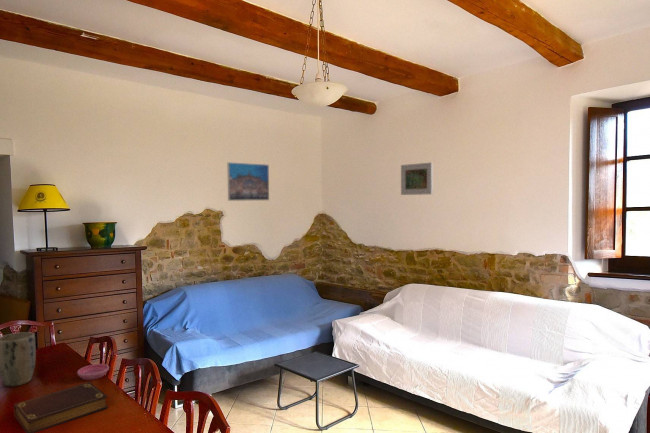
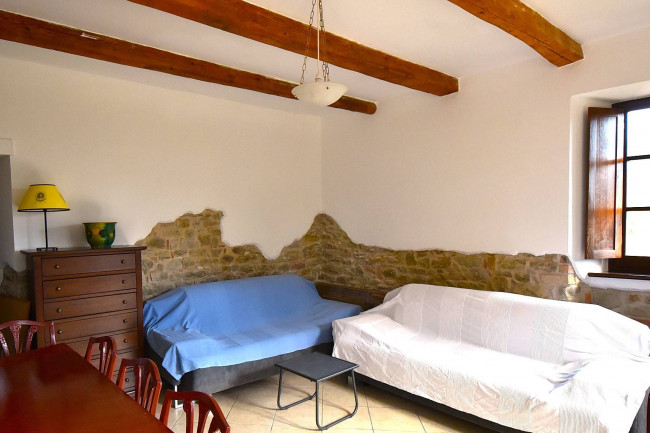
- book [13,381,109,433]
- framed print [226,161,270,202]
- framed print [400,162,434,196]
- plant pot [0,331,37,388]
- saucer [76,363,110,381]
